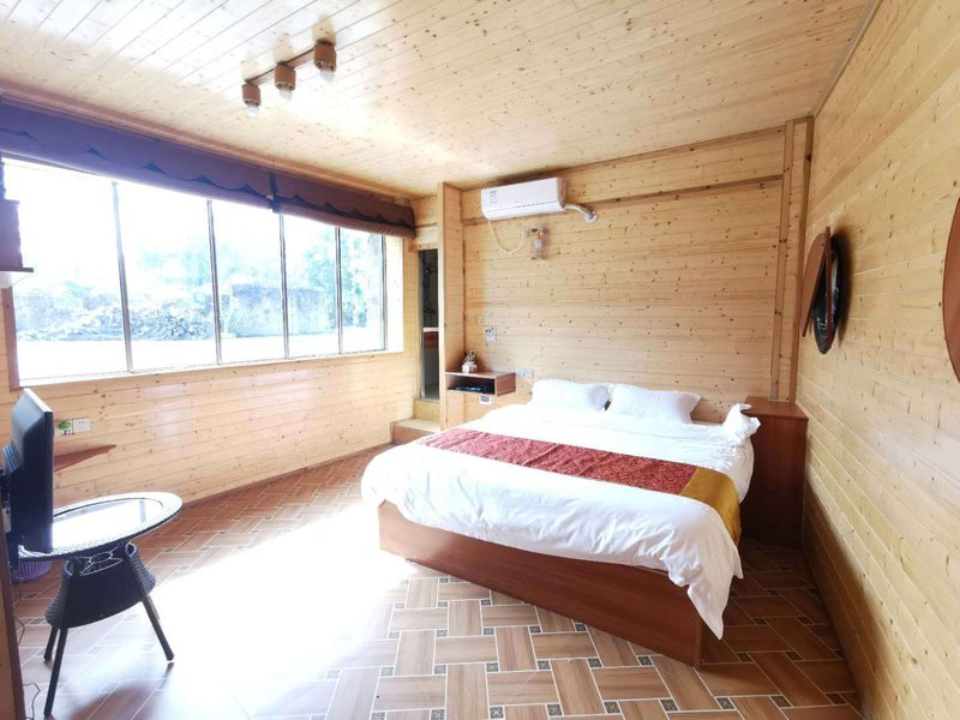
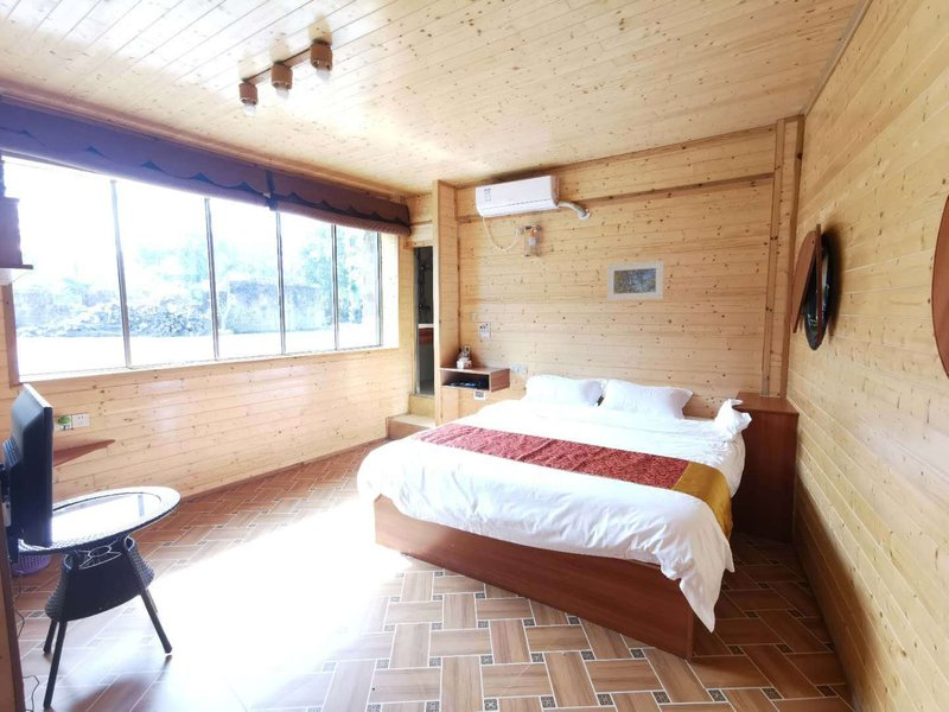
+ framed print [606,260,665,301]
